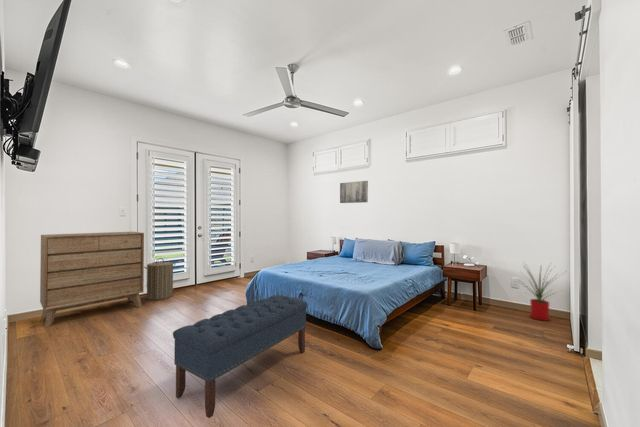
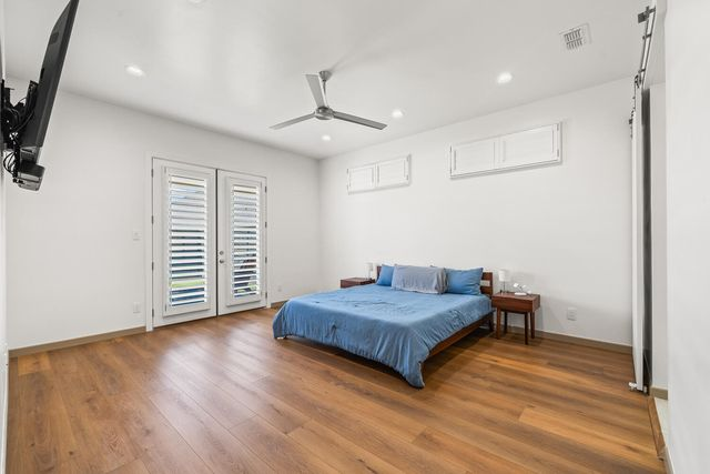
- wall art [339,180,369,204]
- house plant [516,261,566,322]
- dresser [39,231,145,328]
- laundry hamper [144,257,176,301]
- bench [172,294,308,419]
